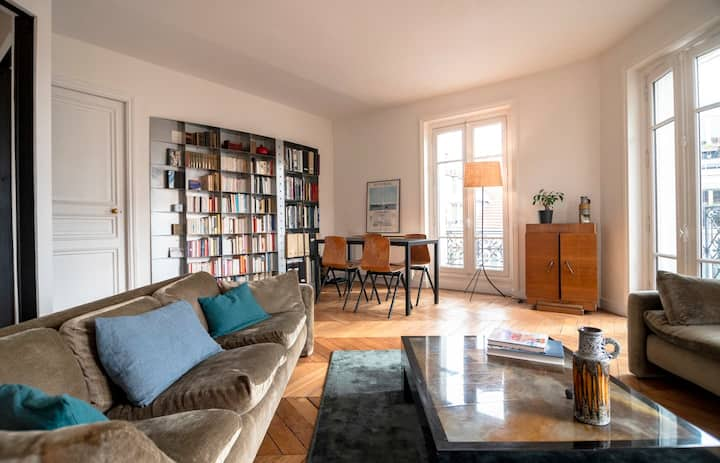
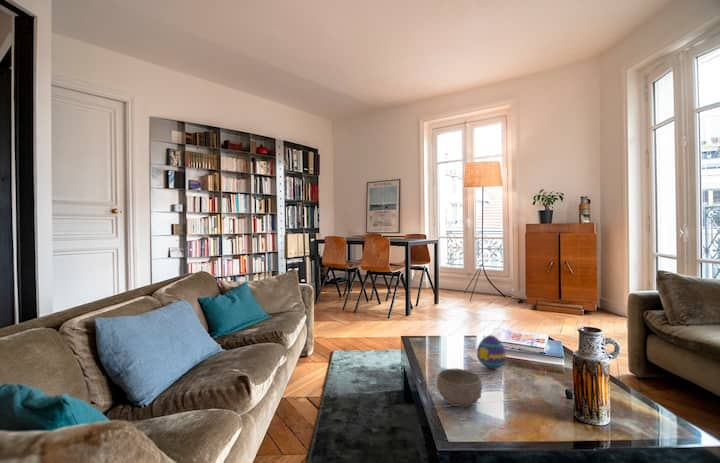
+ bowl [436,368,483,408]
+ decorative egg [476,334,507,370]
